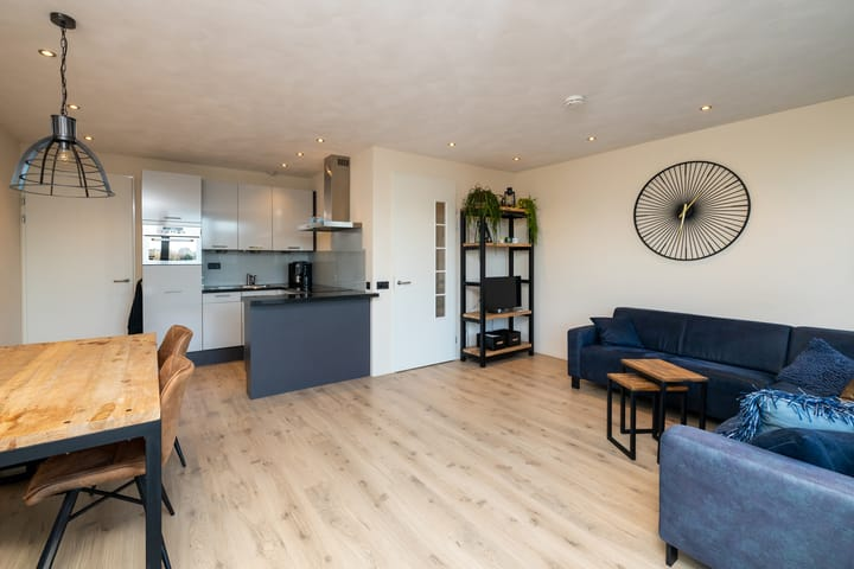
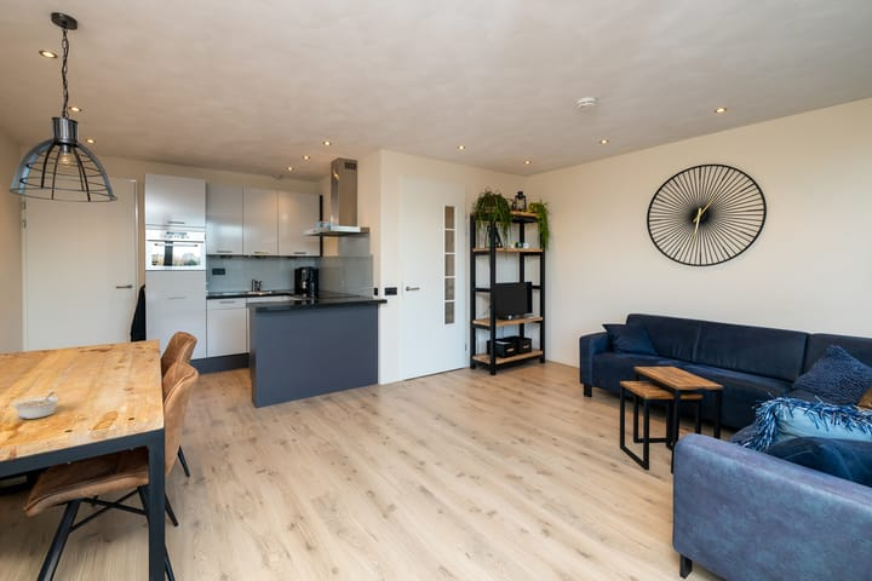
+ legume [11,391,62,420]
